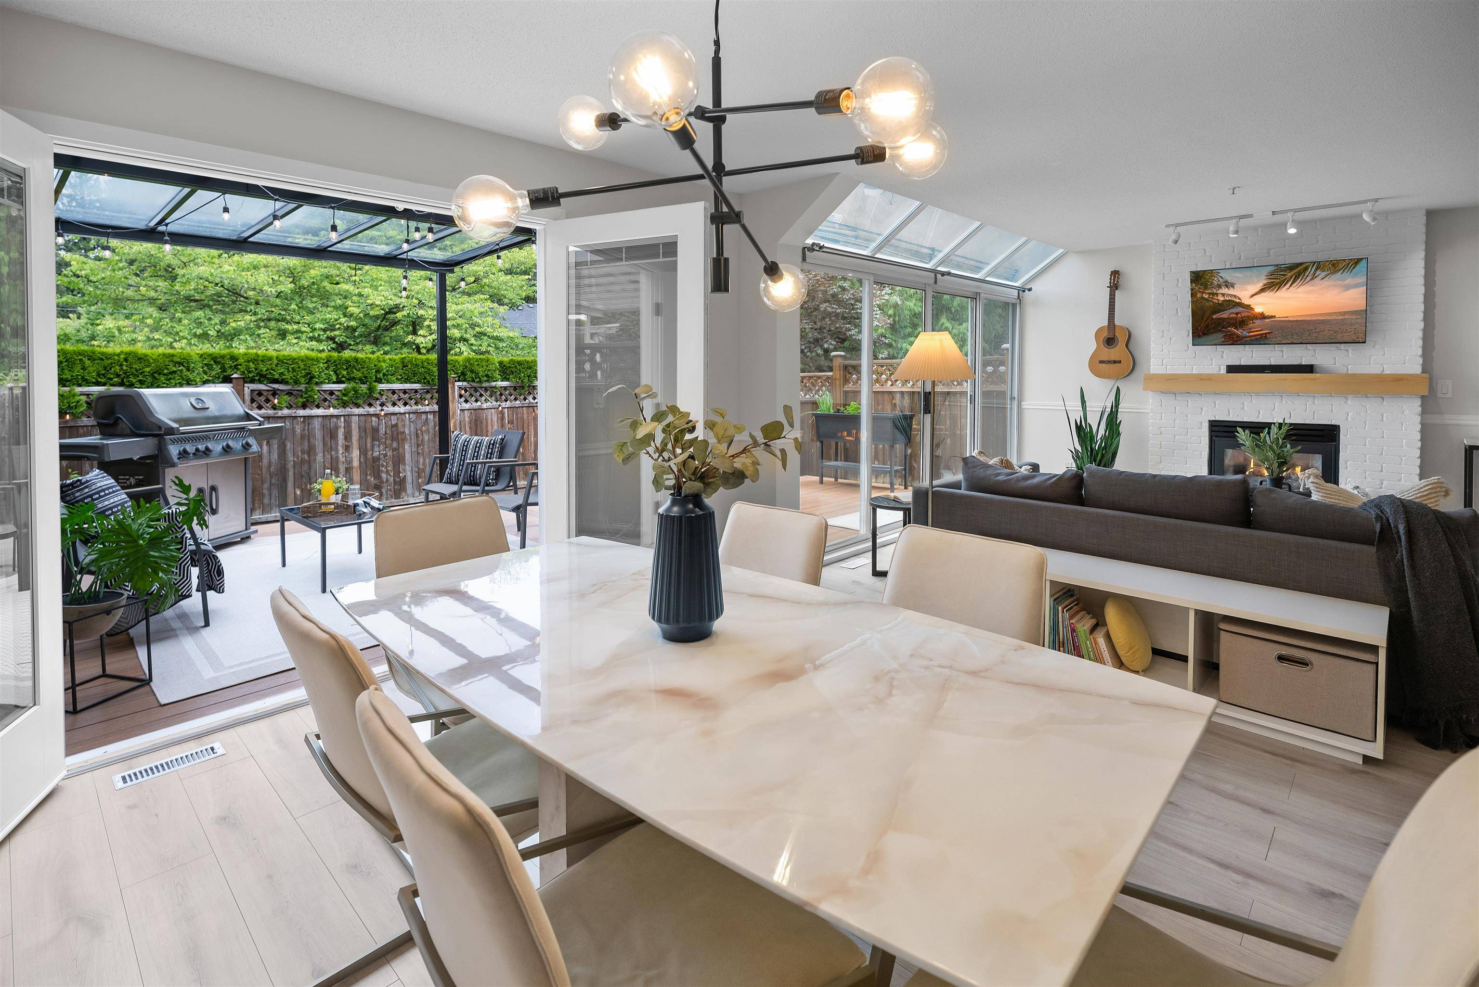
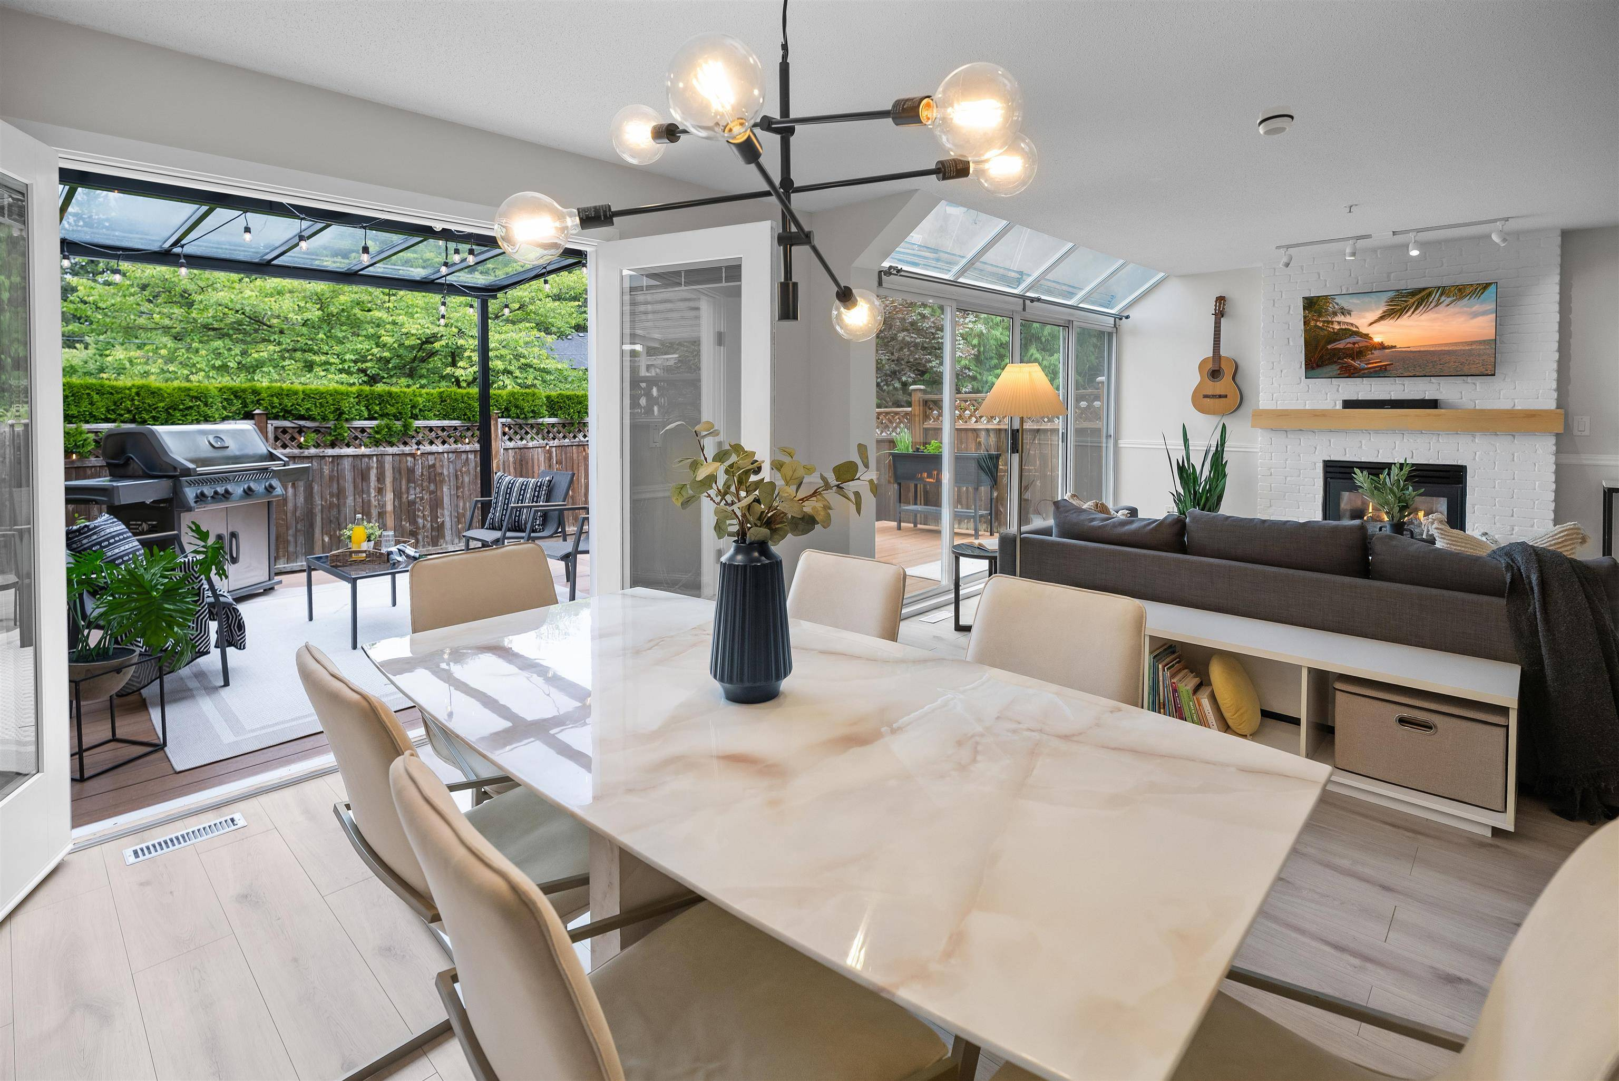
+ smoke detector [1257,105,1294,136]
